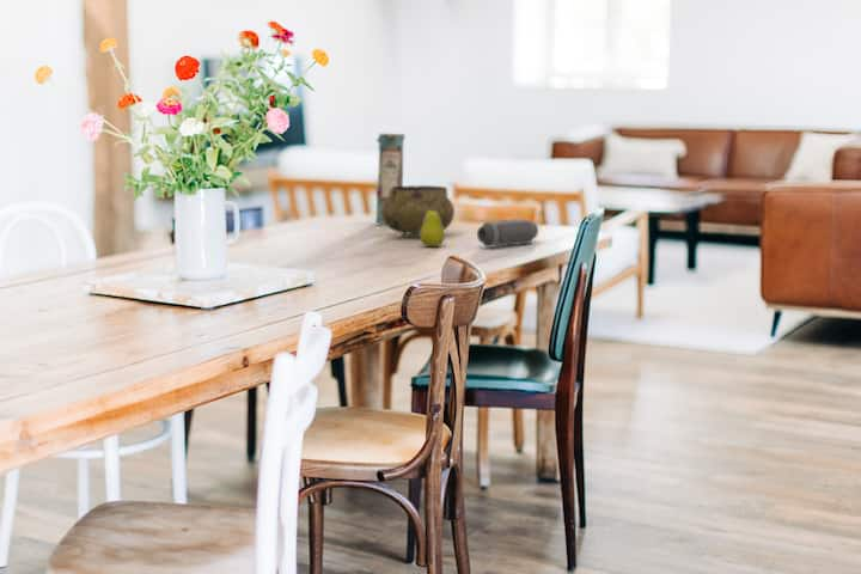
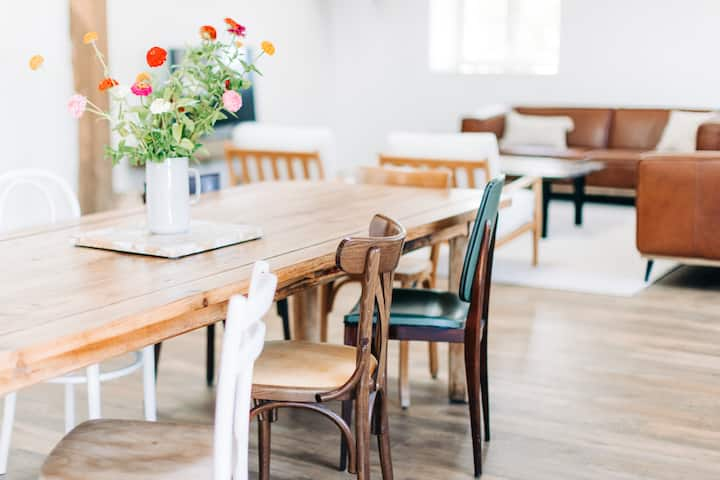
- fruit [419,206,446,248]
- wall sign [374,133,407,226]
- speaker [476,218,539,248]
- decorative bowl [381,184,456,238]
